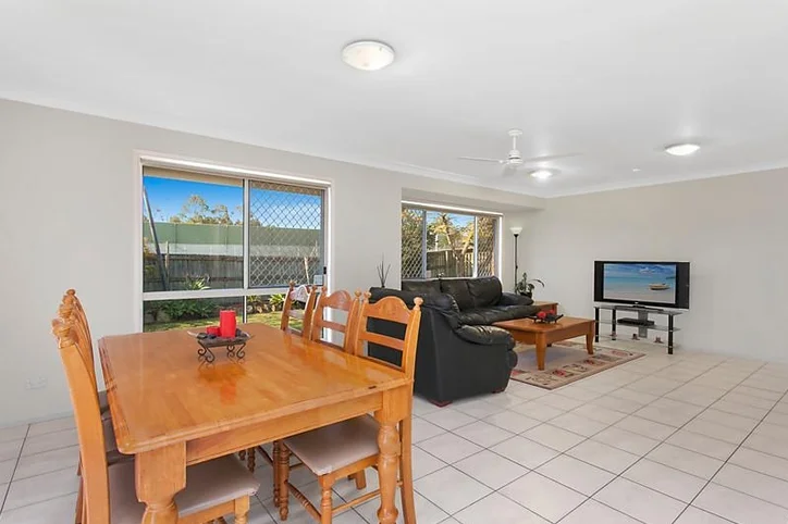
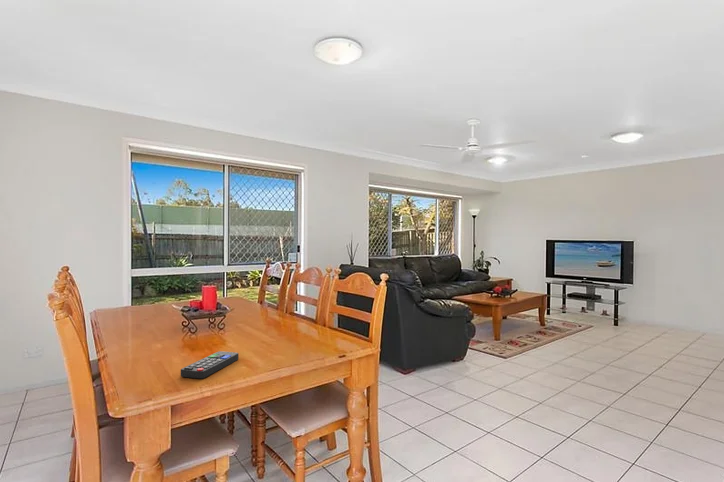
+ remote control [180,350,240,379]
